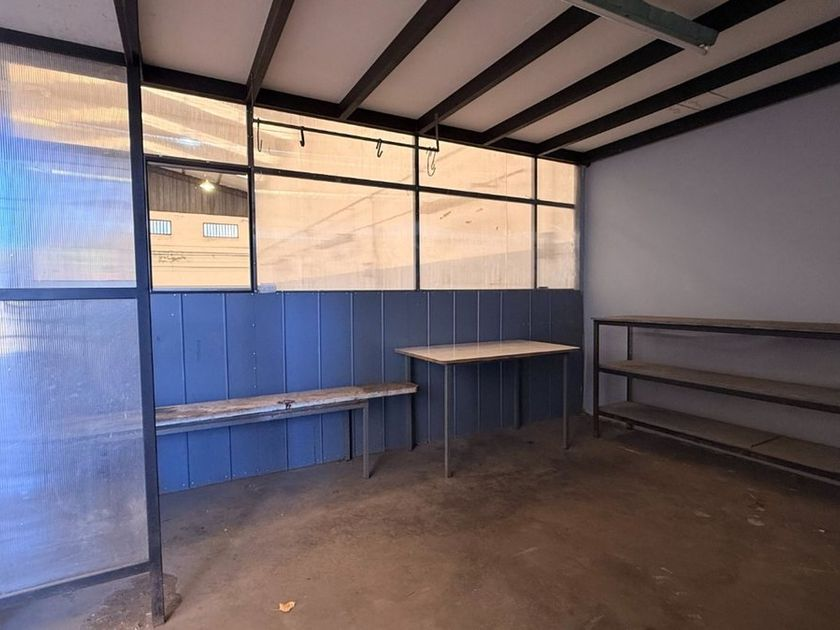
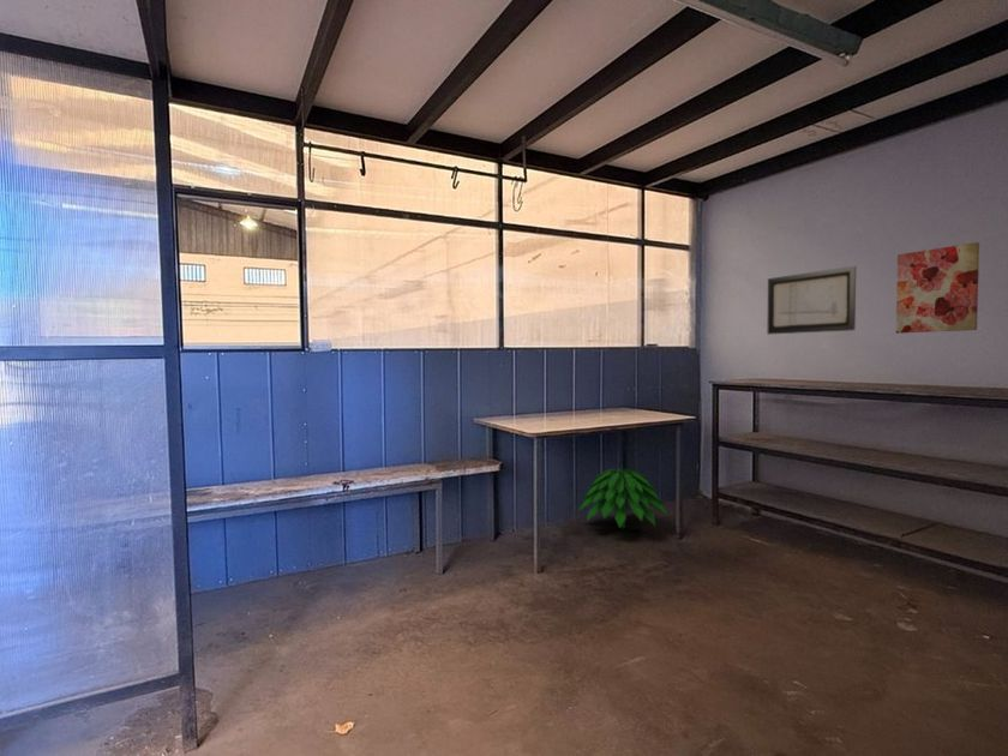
+ wall art [766,265,857,336]
+ wall art [895,241,980,335]
+ indoor plant [576,464,670,530]
